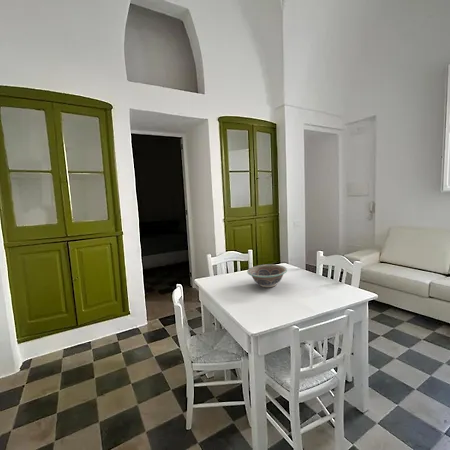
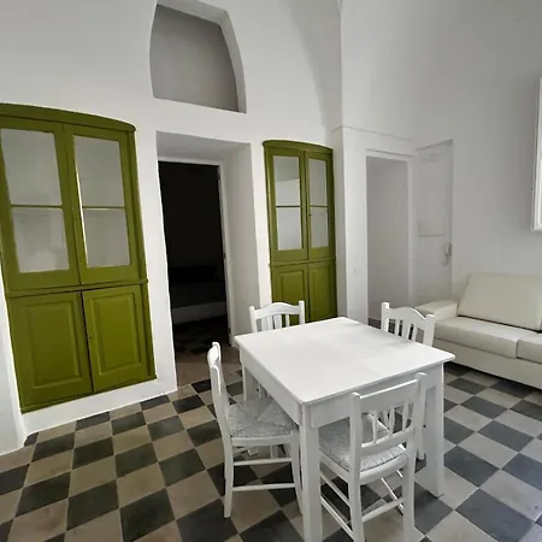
- decorative bowl [246,263,288,288]
